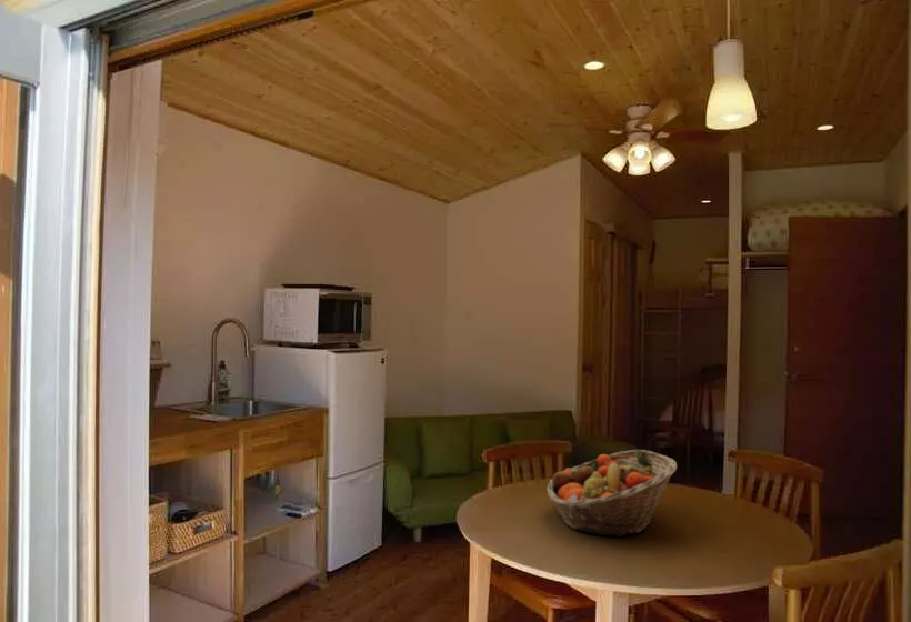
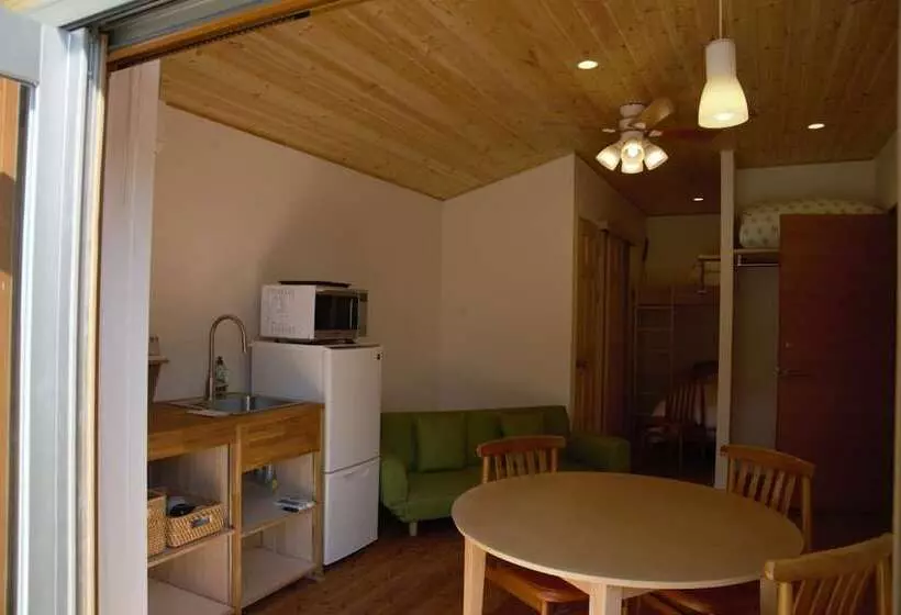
- fruit basket [545,449,678,538]
